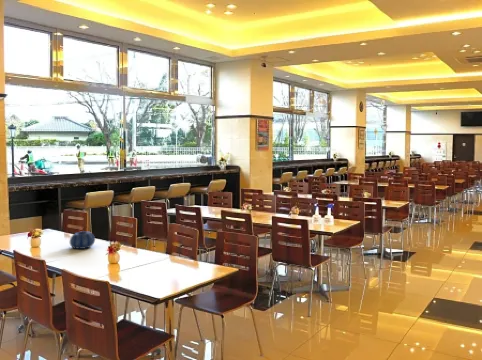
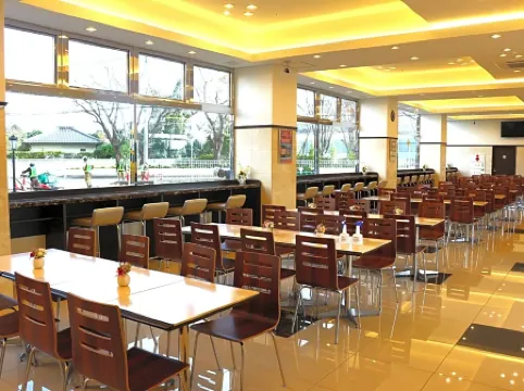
- decorative bowl [69,230,96,250]
